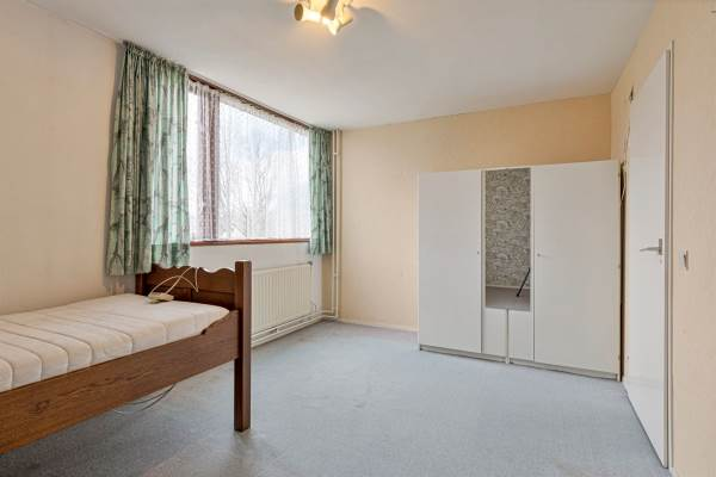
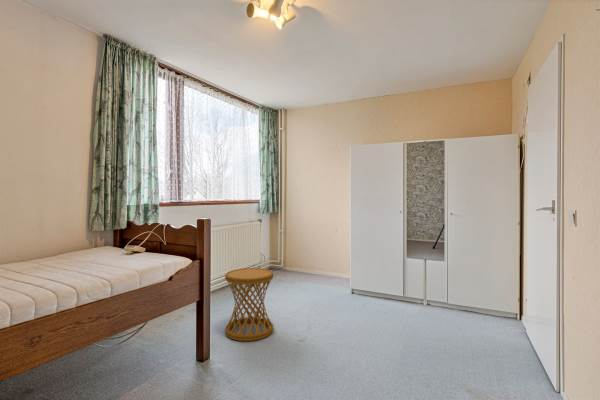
+ side table [224,267,274,342]
